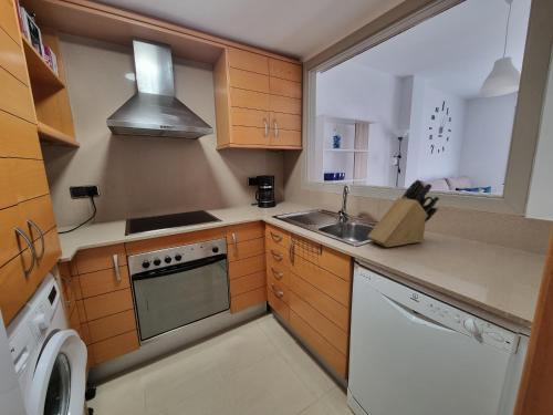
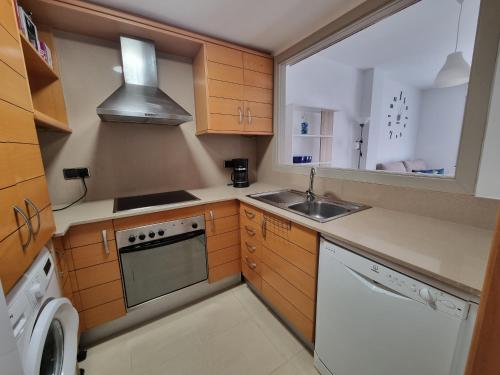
- knife block [366,178,440,248]
